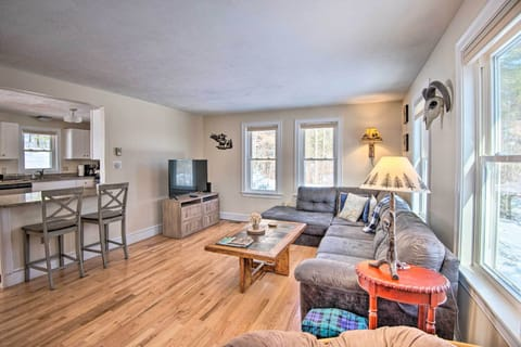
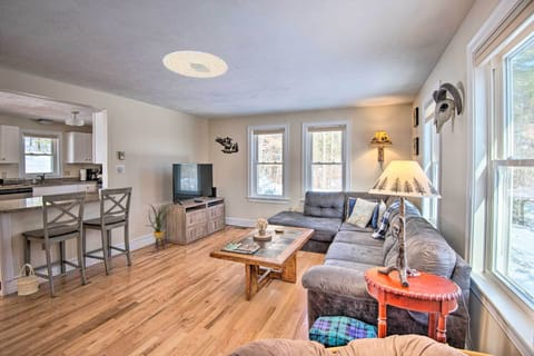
+ basket [13,263,41,297]
+ house plant [145,202,174,251]
+ ceiling light [162,50,229,79]
